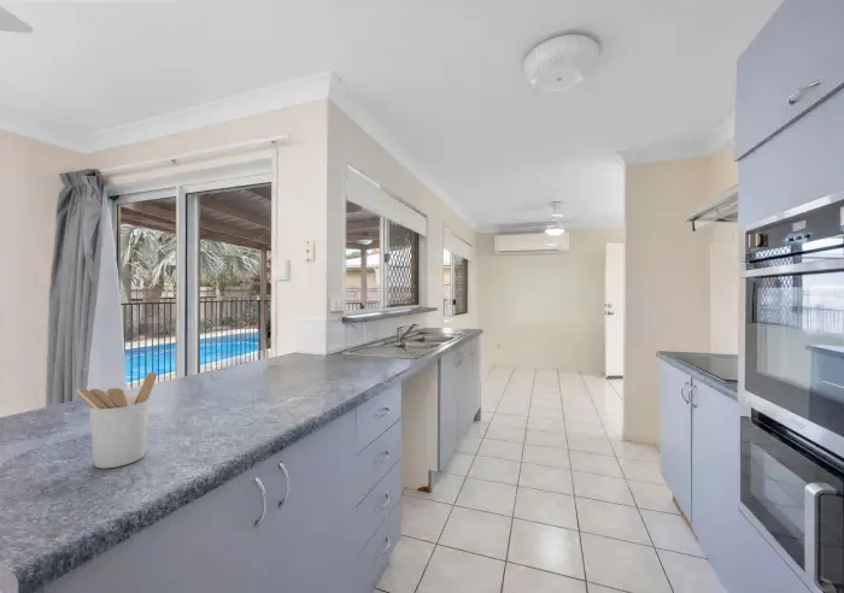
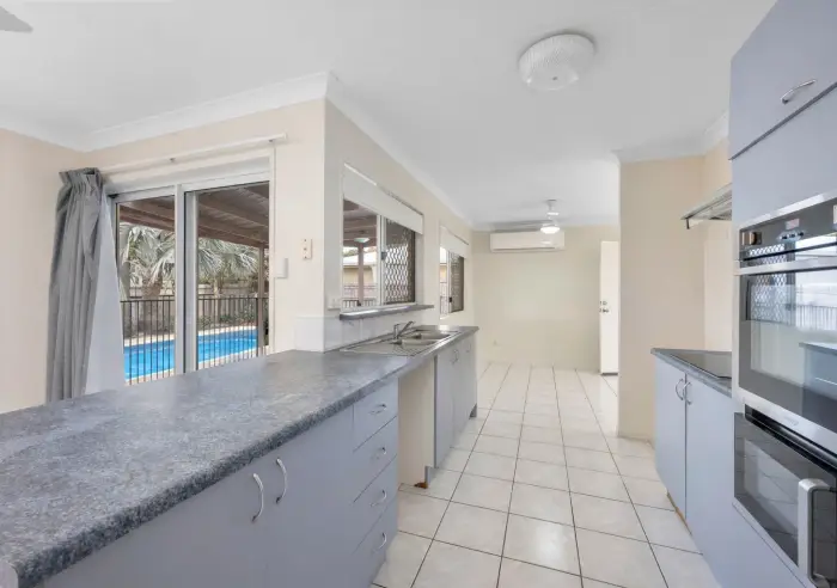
- utensil holder [75,371,158,469]
